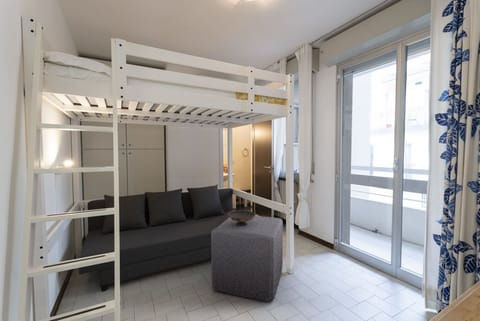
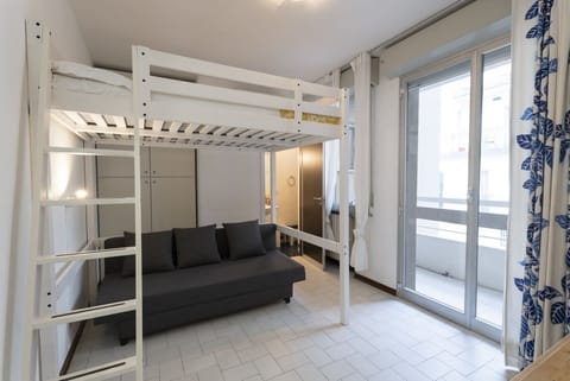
- decorative bowl [227,209,256,226]
- cube [210,215,284,303]
